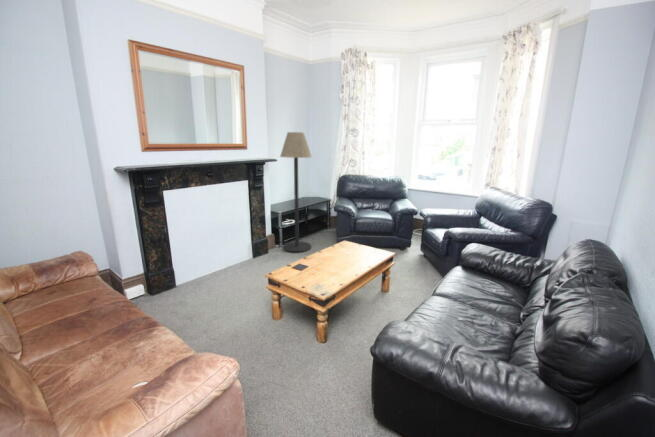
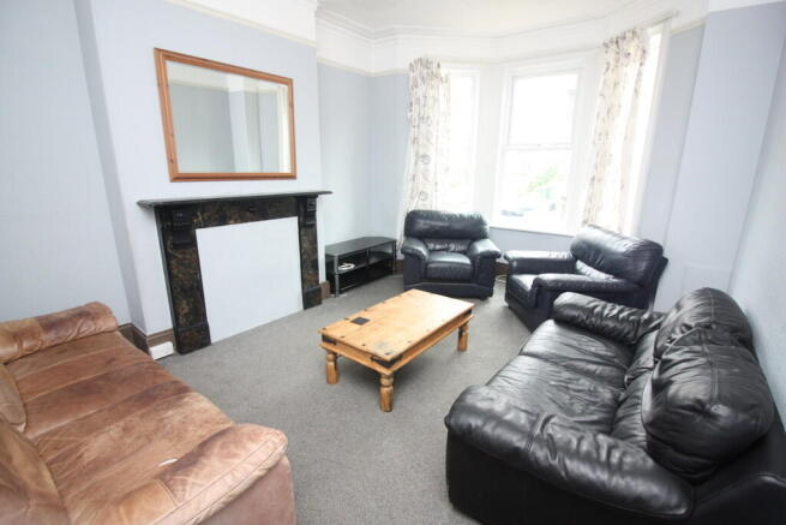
- floor lamp [279,131,313,253]
